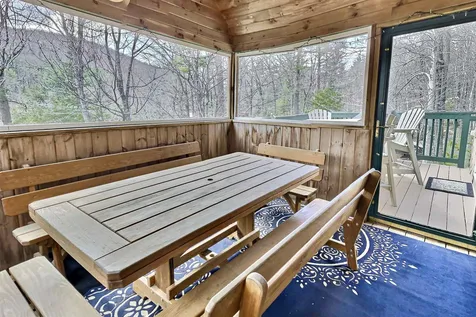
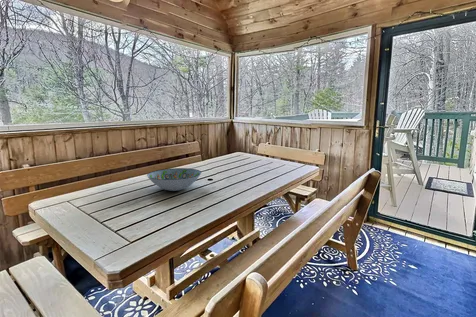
+ decorative bowl [146,167,202,192]
